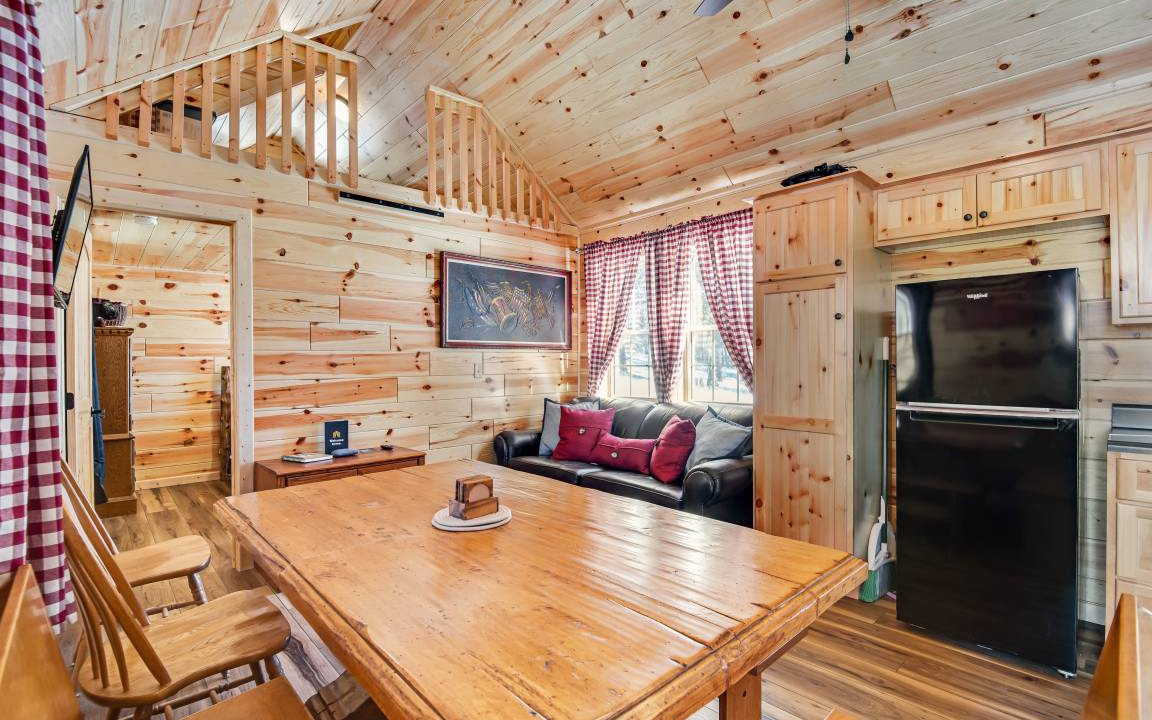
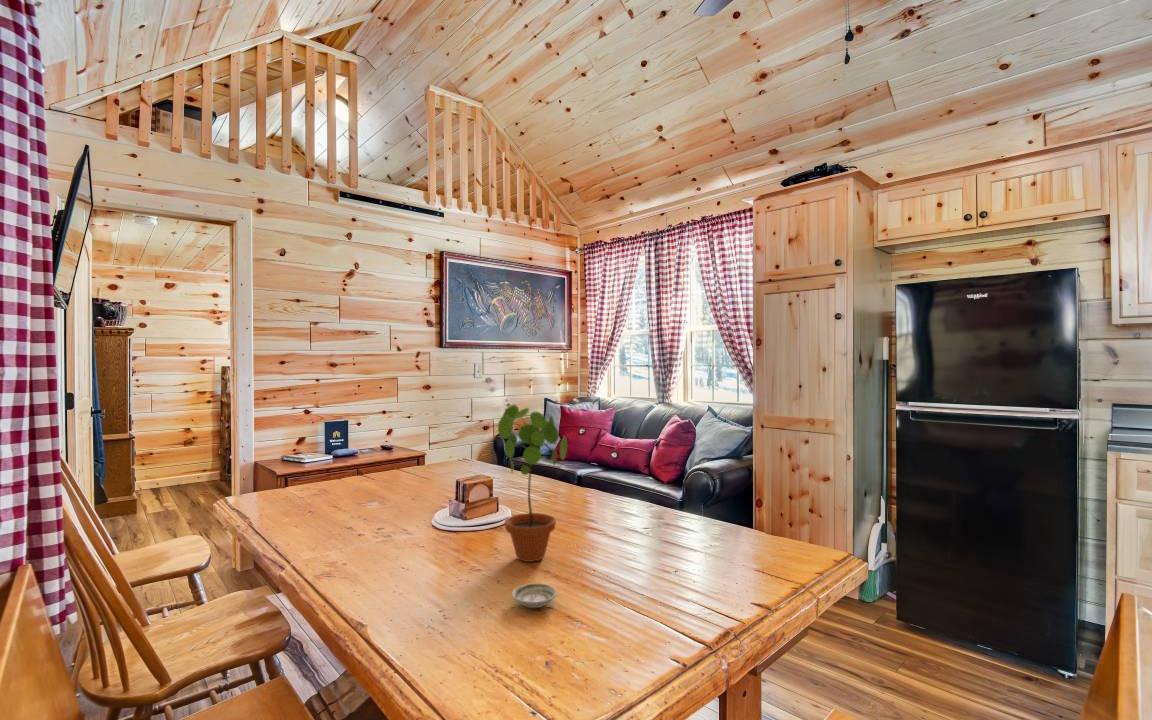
+ saucer [511,582,558,609]
+ potted plant [497,404,568,563]
